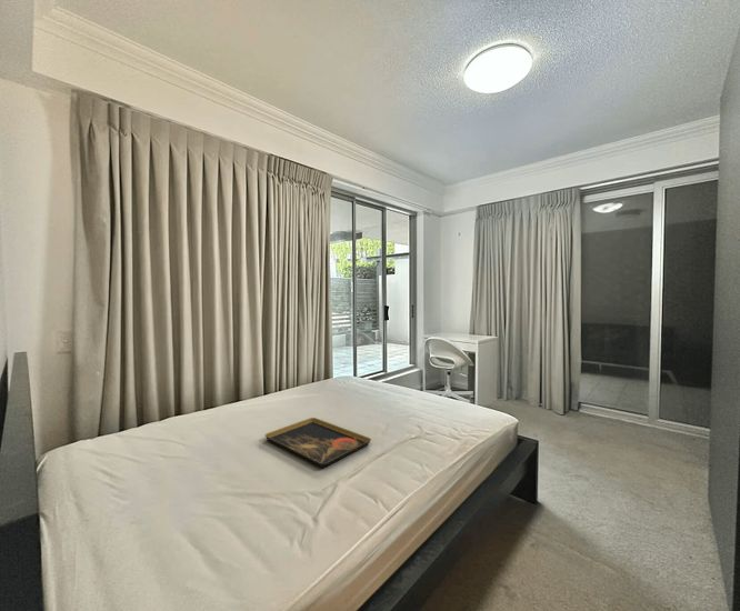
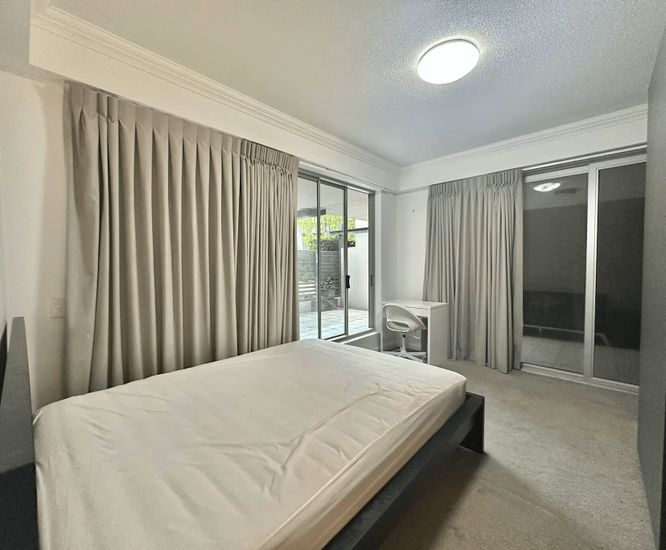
- decorative tray [263,417,372,469]
